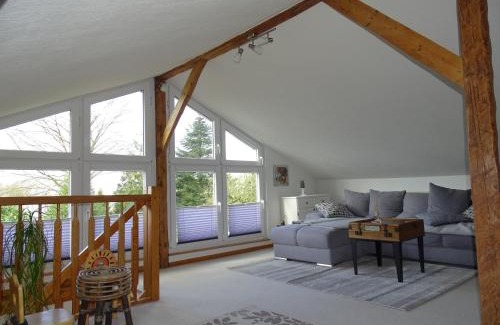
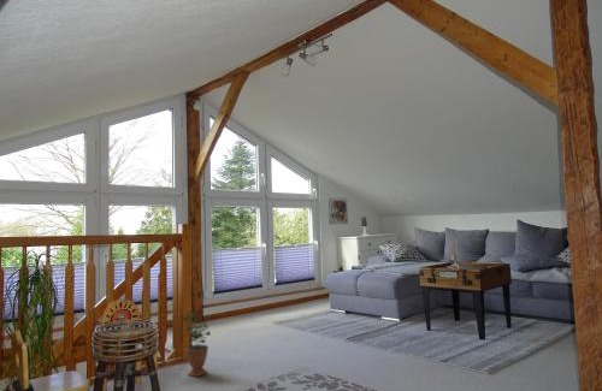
+ potted plant [178,309,212,378]
